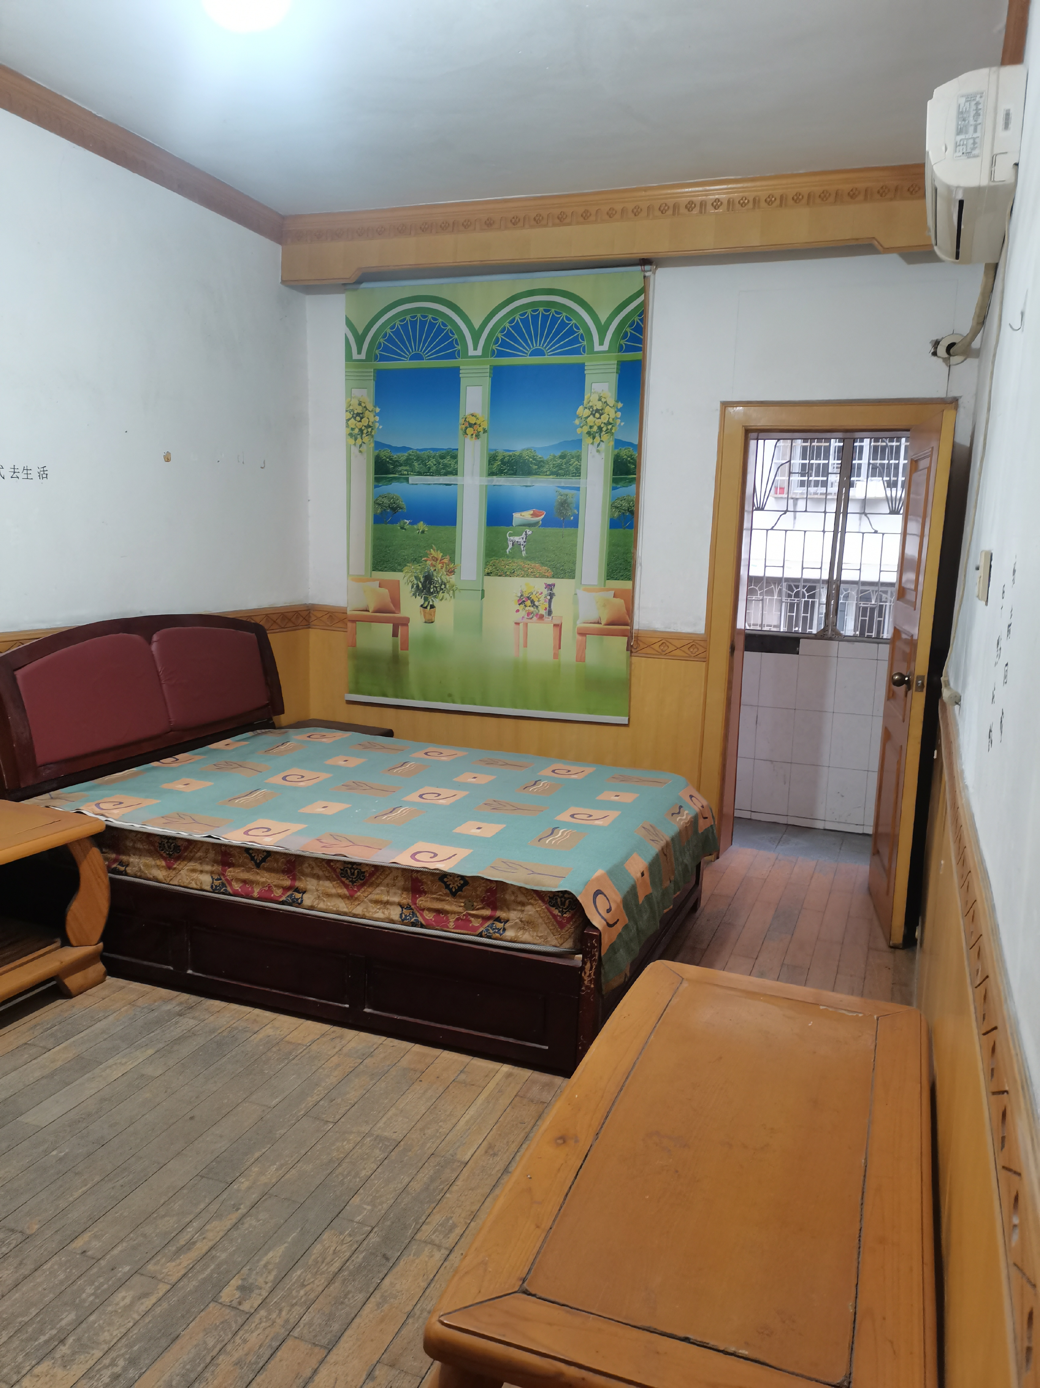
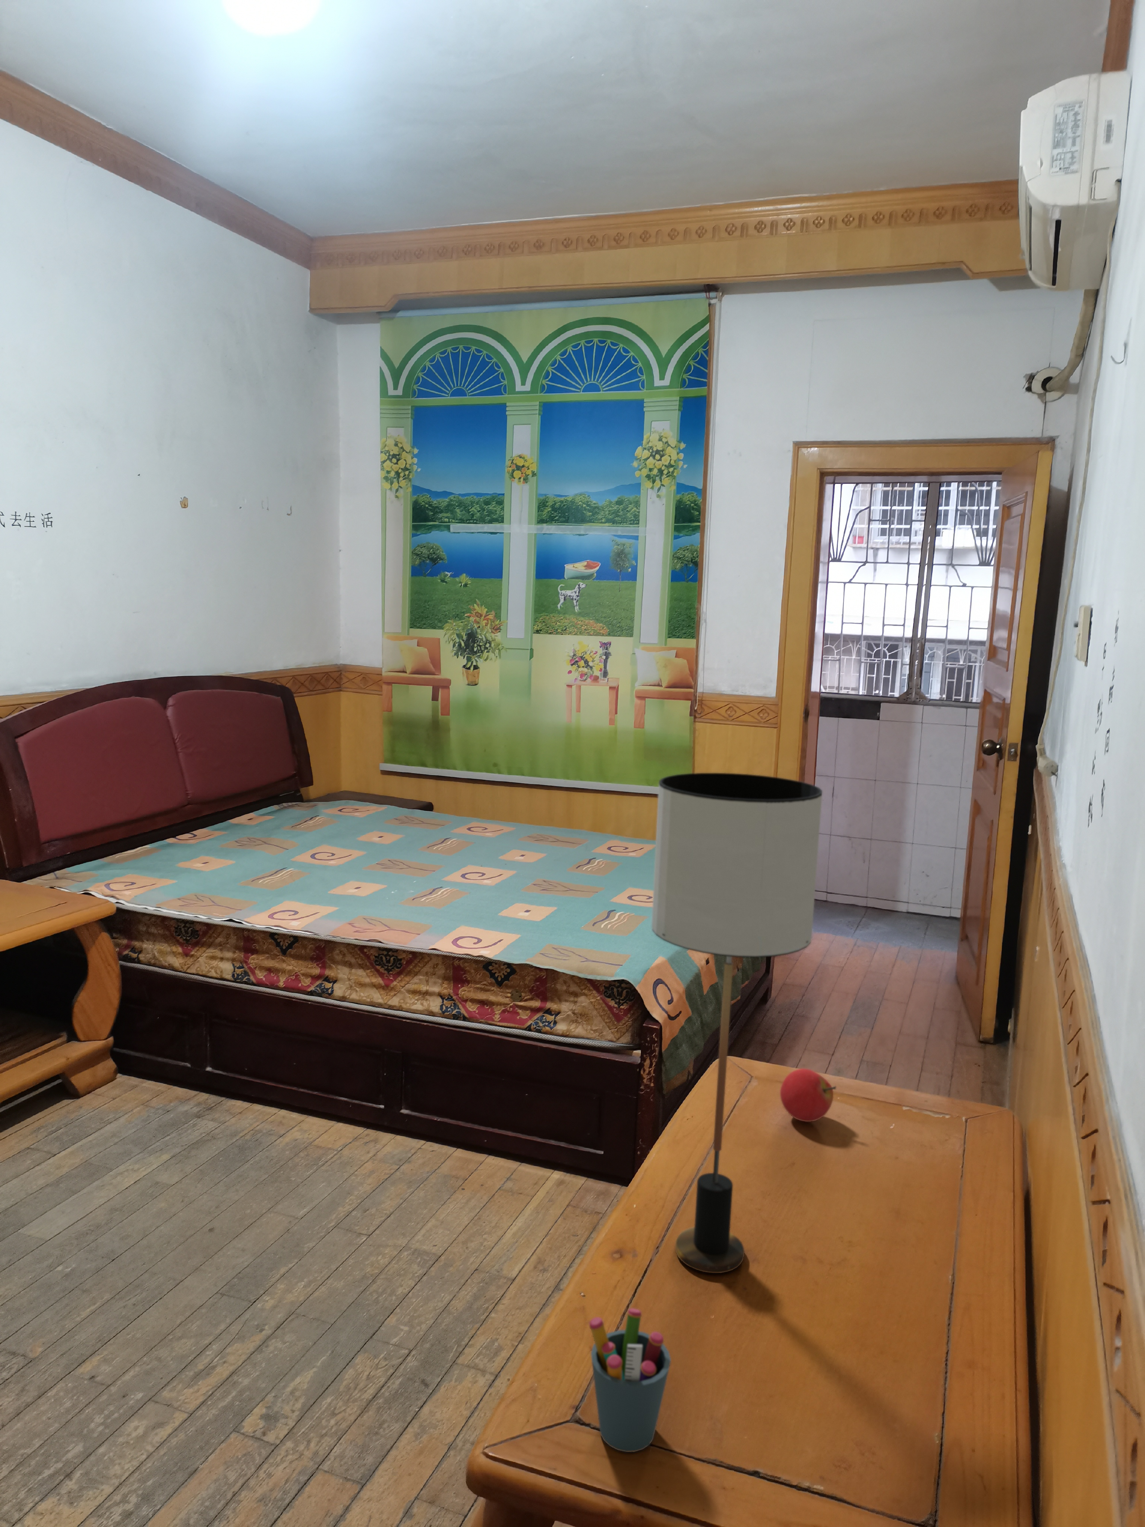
+ table lamp [651,772,823,1273]
+ fruit [779,1068,836,1122]
+ pen holder [589,1308,671,1452]
